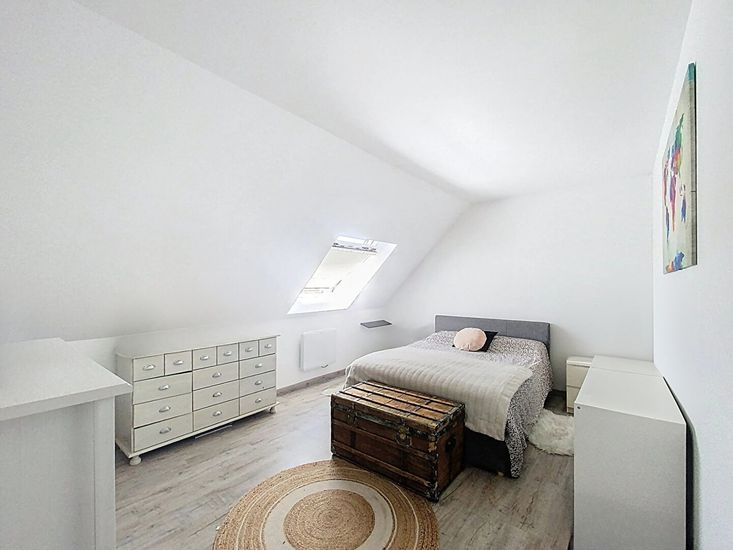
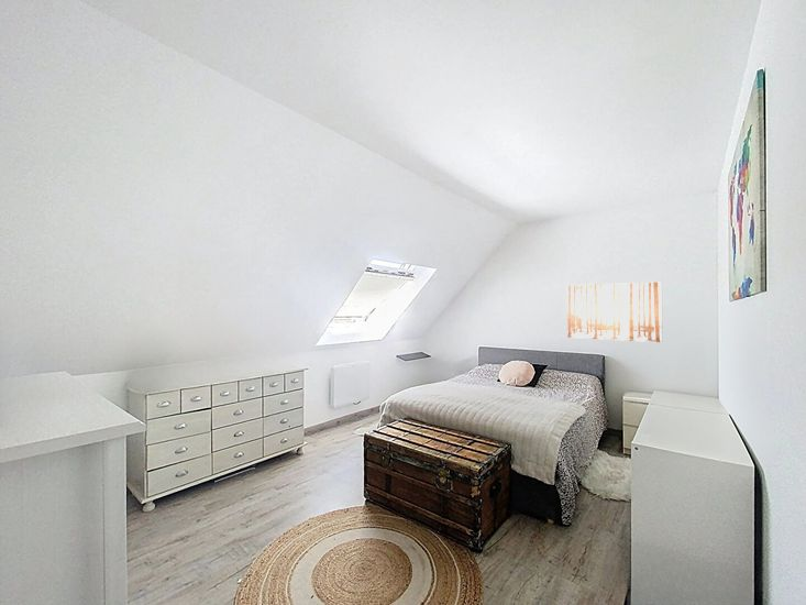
+ wall art [566,280,663,343]
